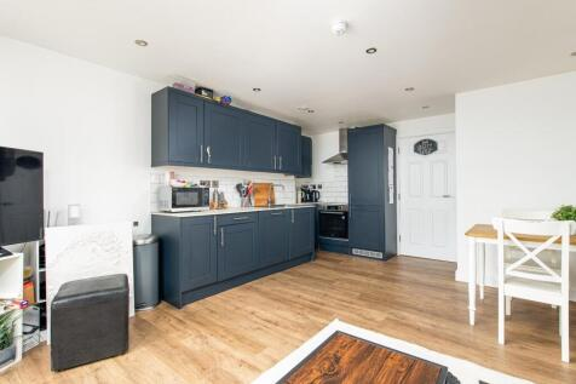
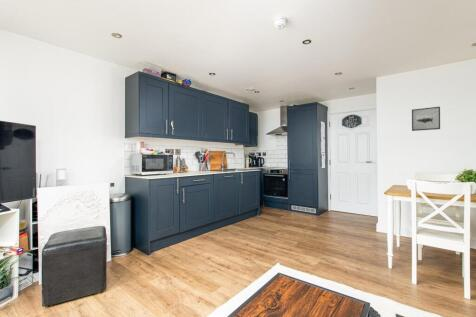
+ wall art [411,106,441,132]
